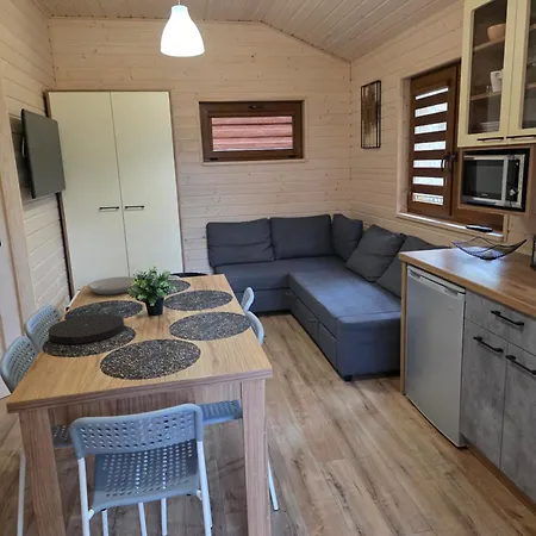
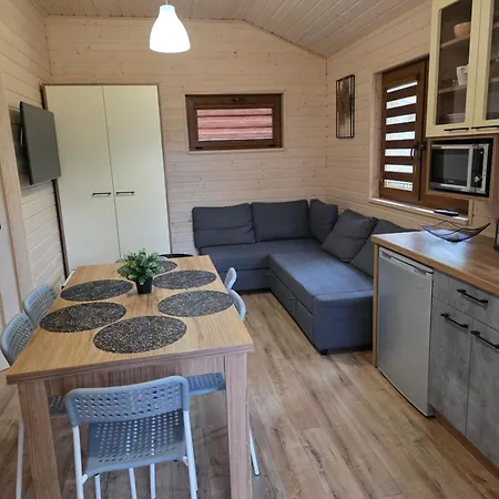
- plate [86,275,135,297]
- plate [46,313,125,345]
